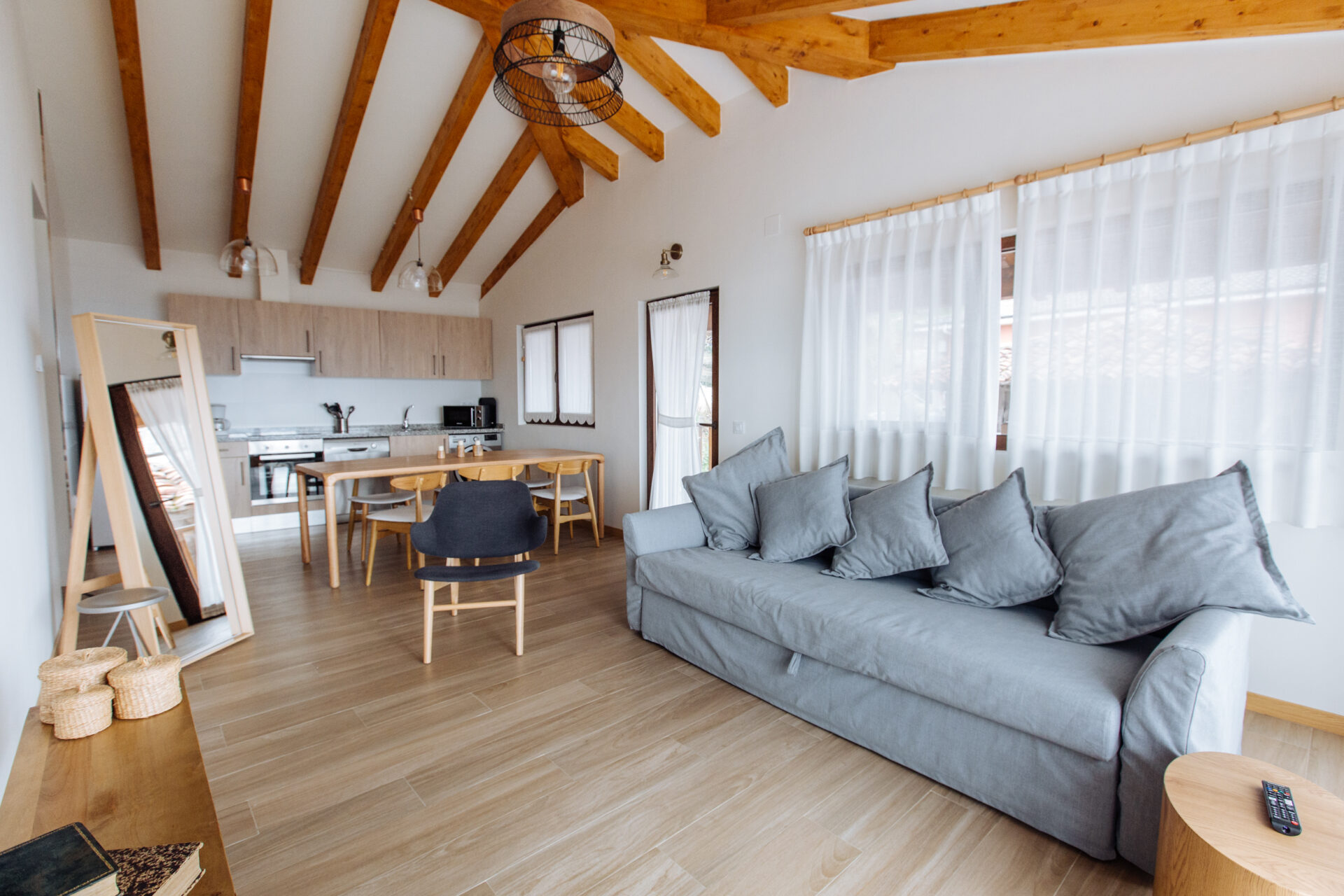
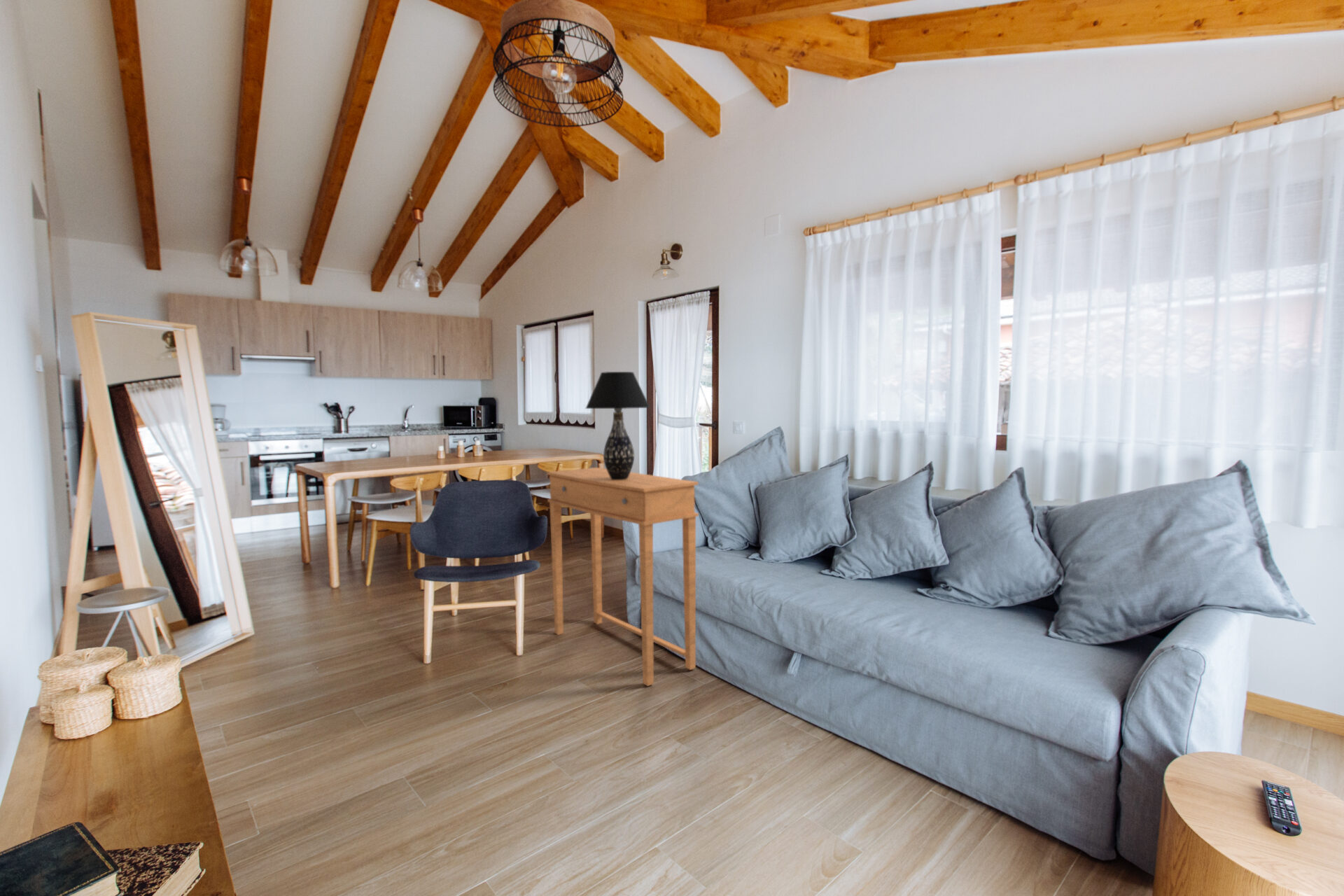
+ table lamp [585,371,651,480]
+ side table [546,467,699,687]
